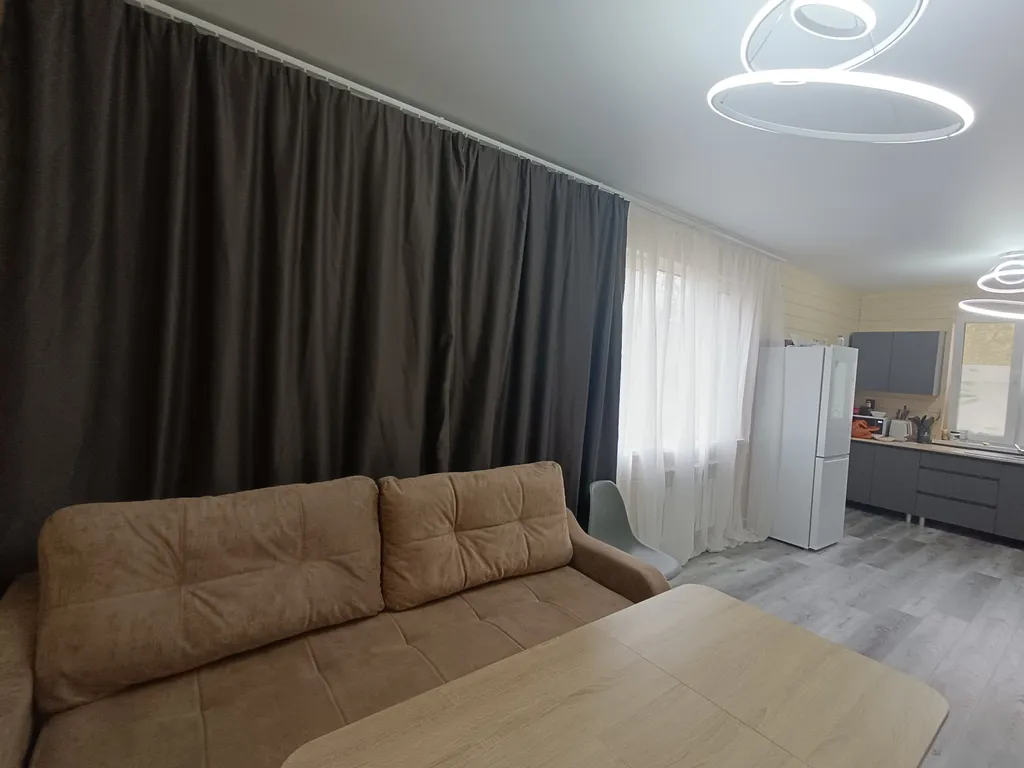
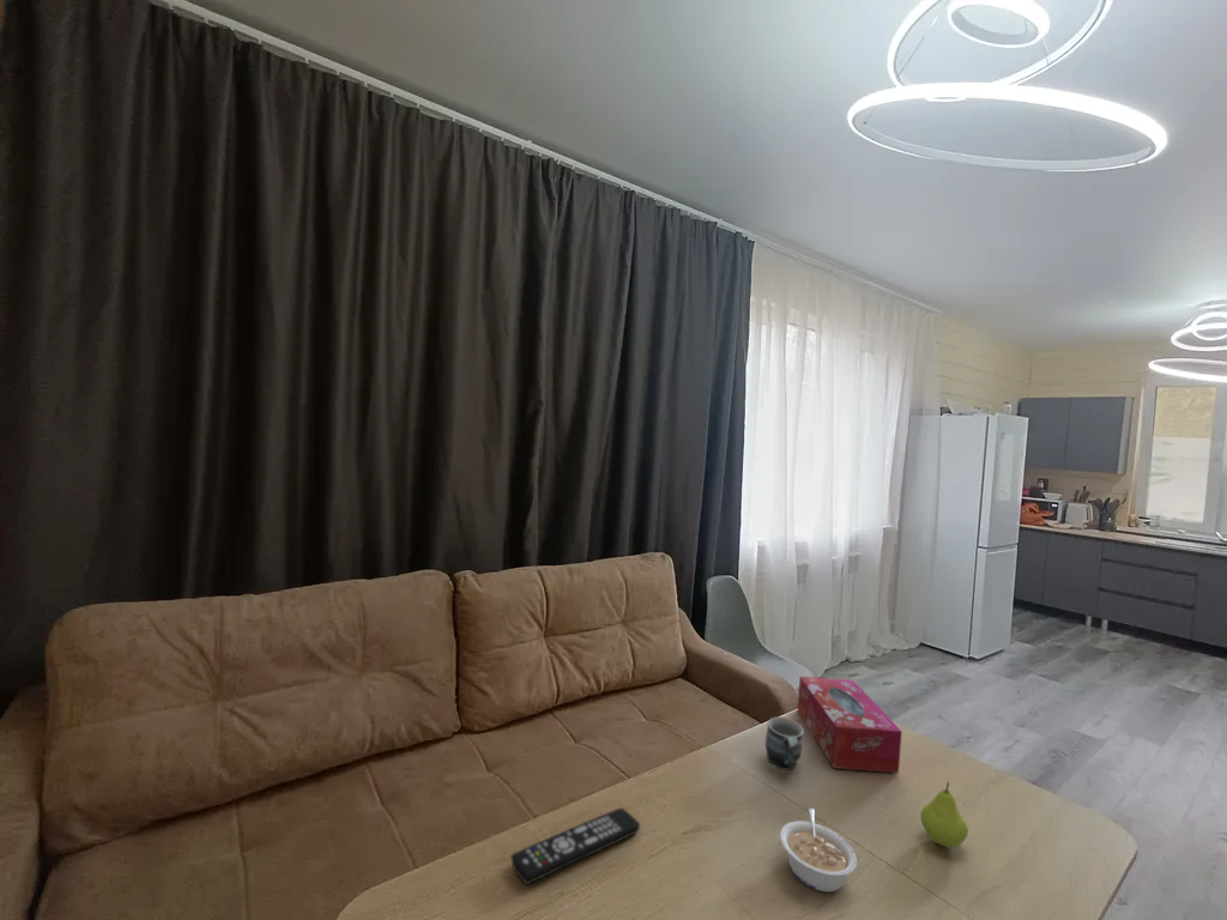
+ mug [764,715,805,771]
+ tissue box [797,676,903,774]
+ remote control [510,807,641,885]
+ fruit [919,781,969,848]
+ legume [779,807,858,894]
